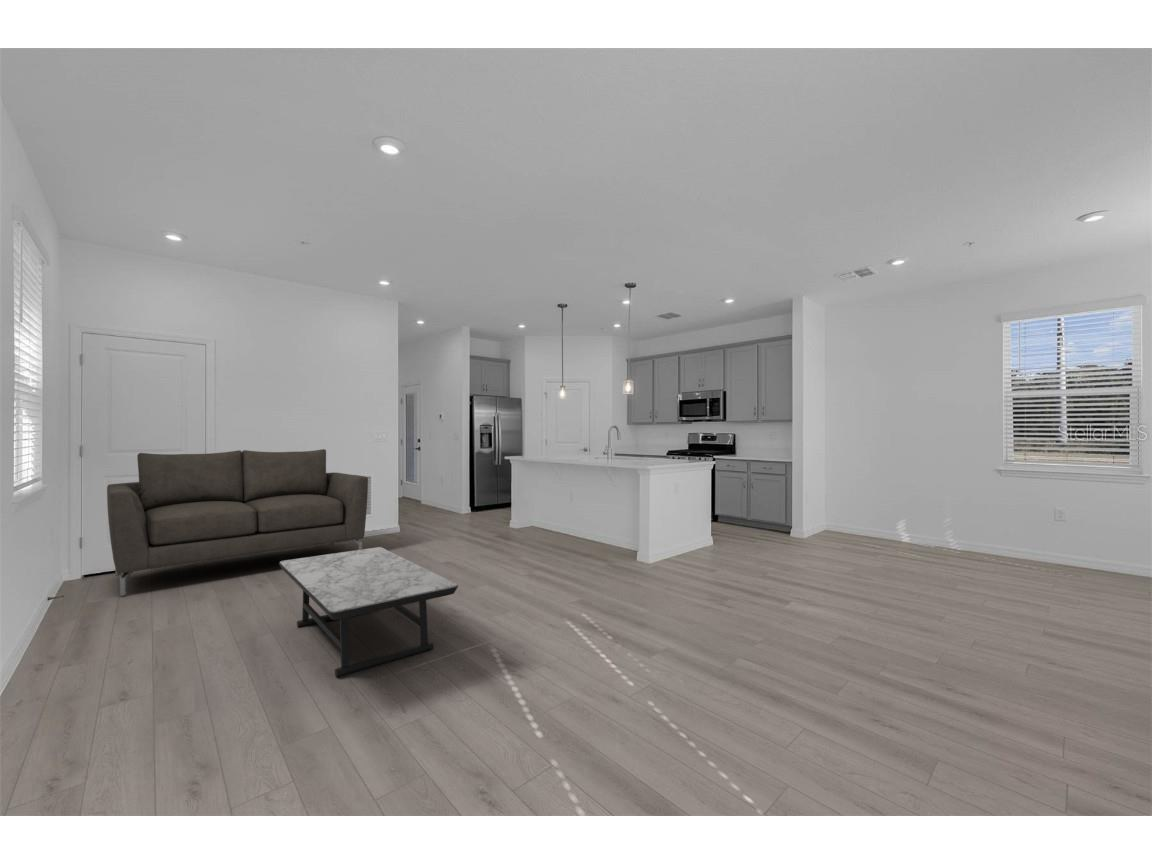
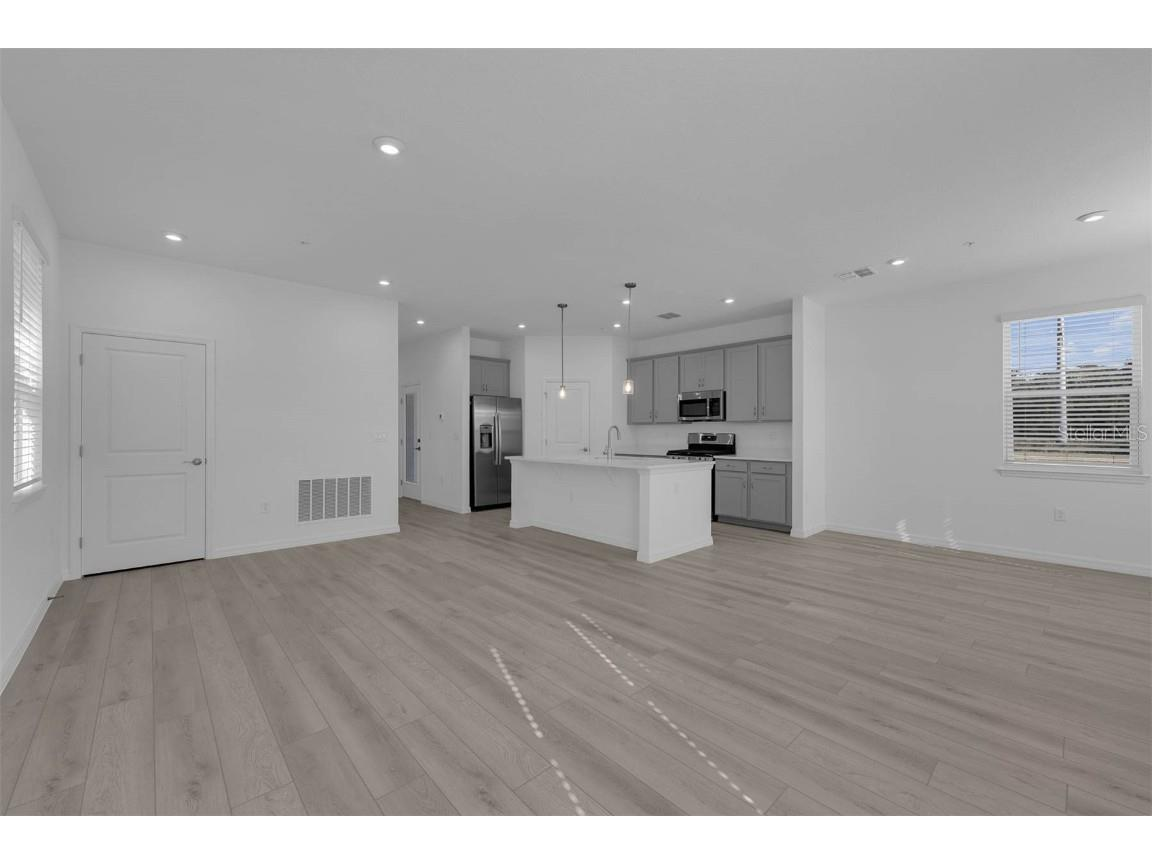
- coffee table [278,546,459,678]
- sofa [106,448,369,597]
